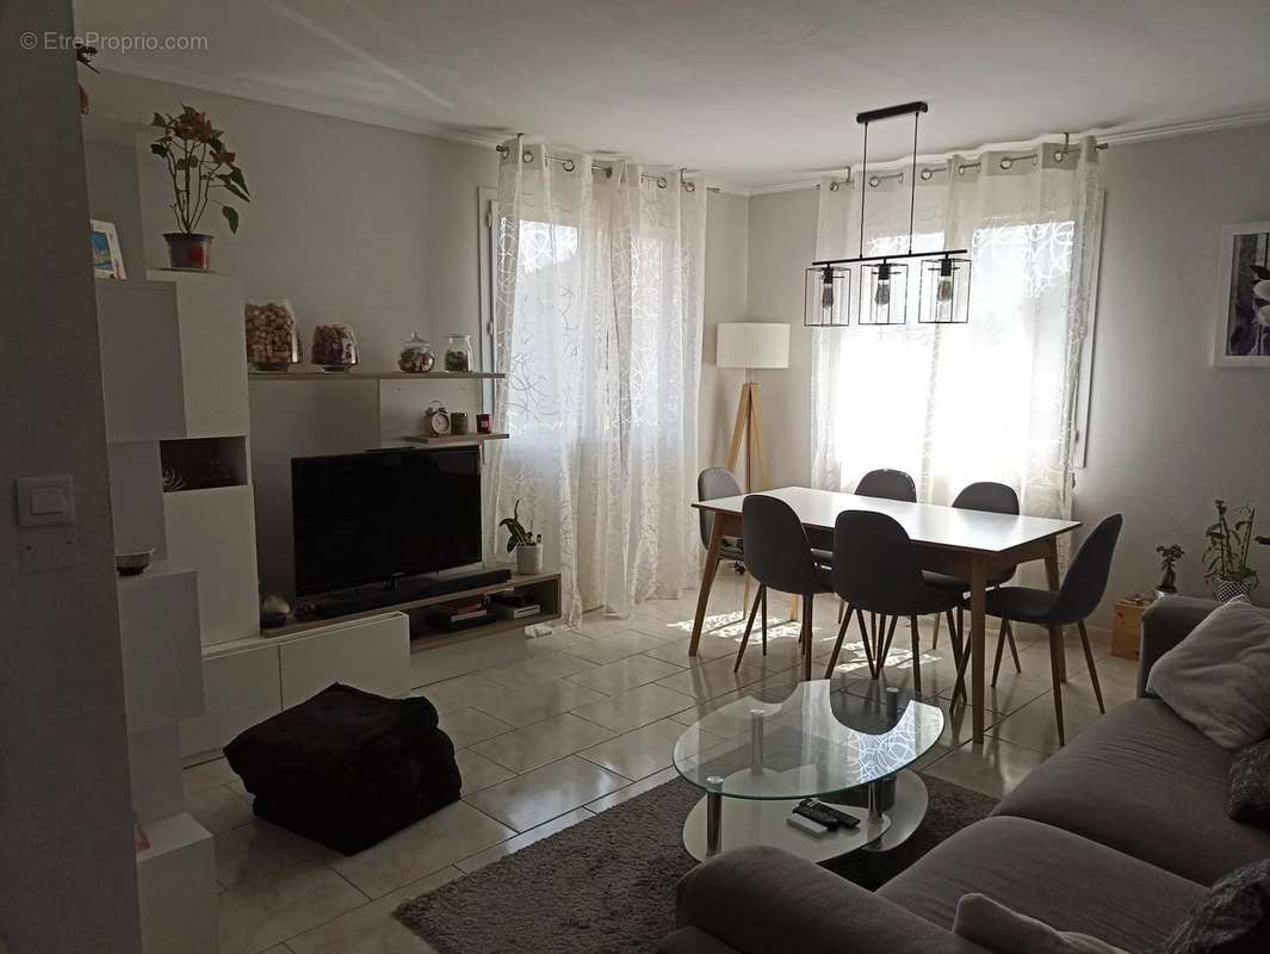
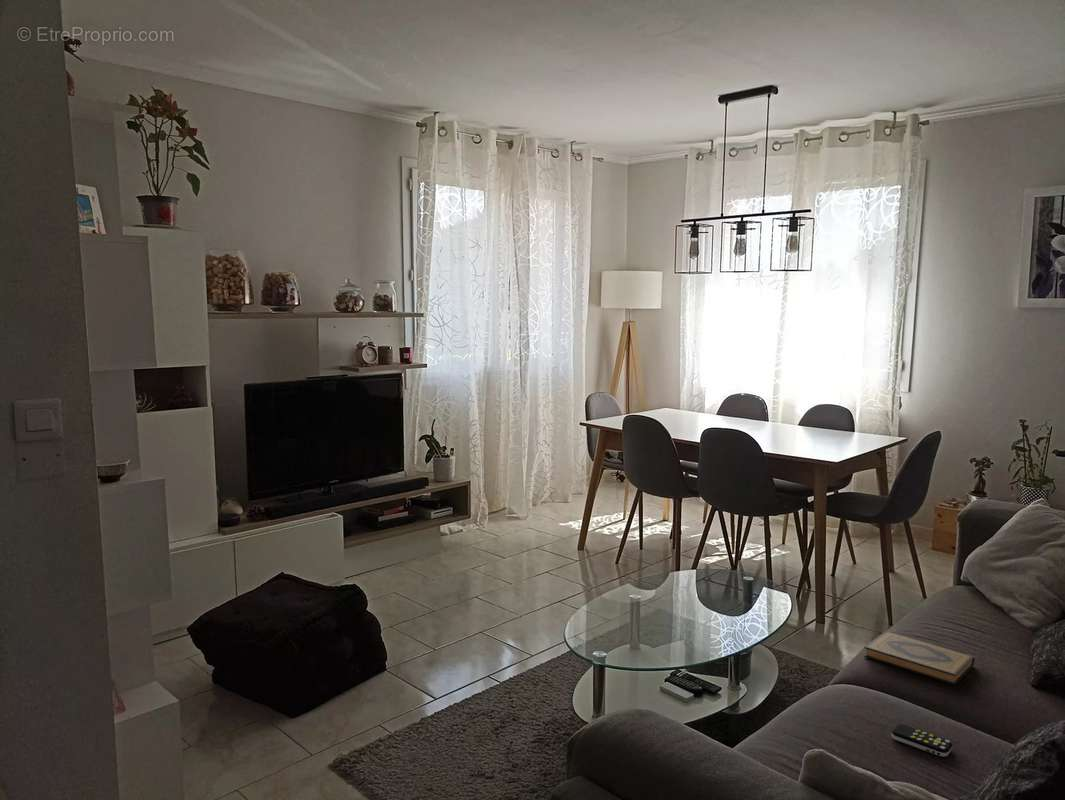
+ remote control [891,723,953,758]
+ hardback book [863,630,975,686]
